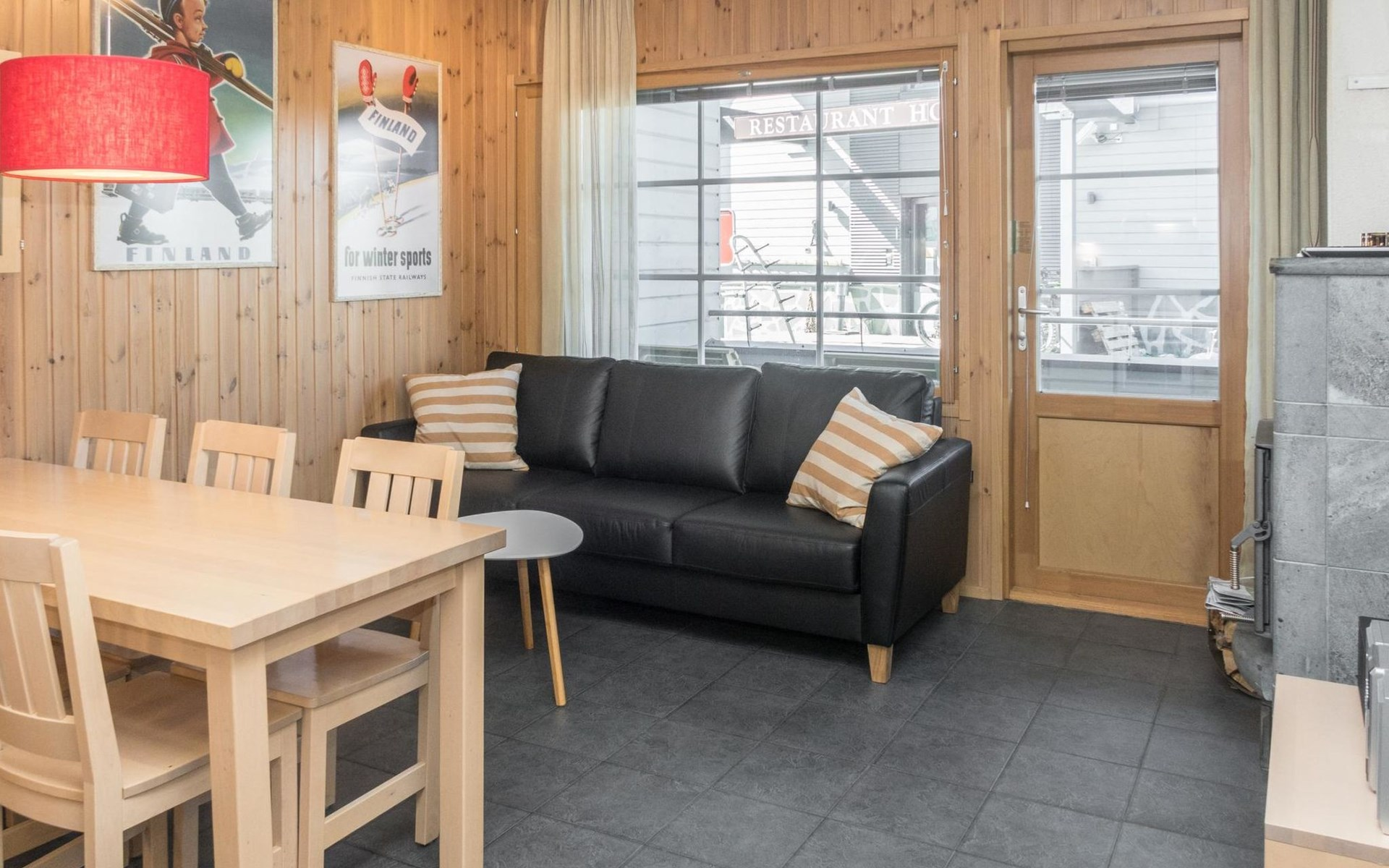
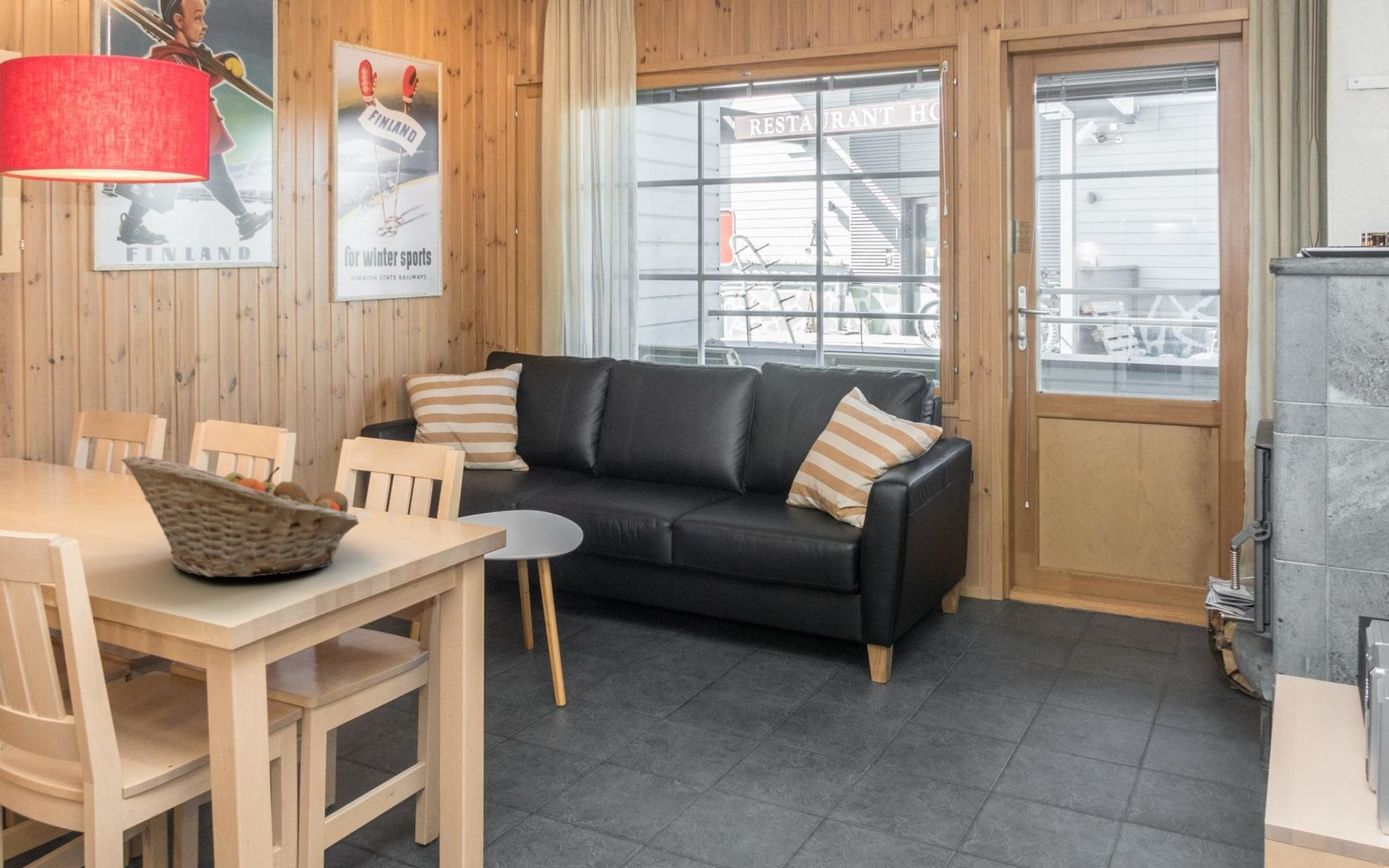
+ fruit basket [120,455,360,578]
